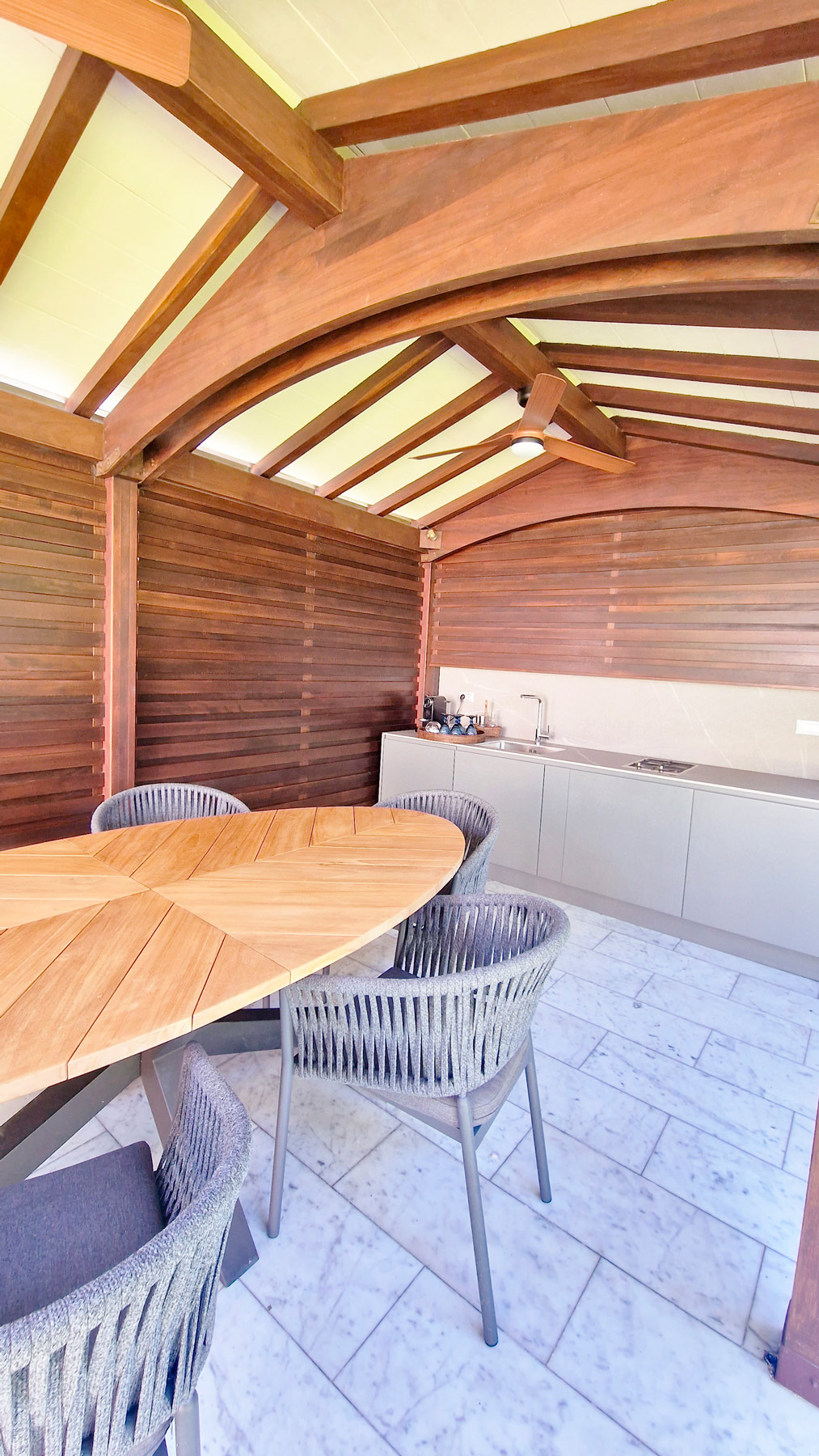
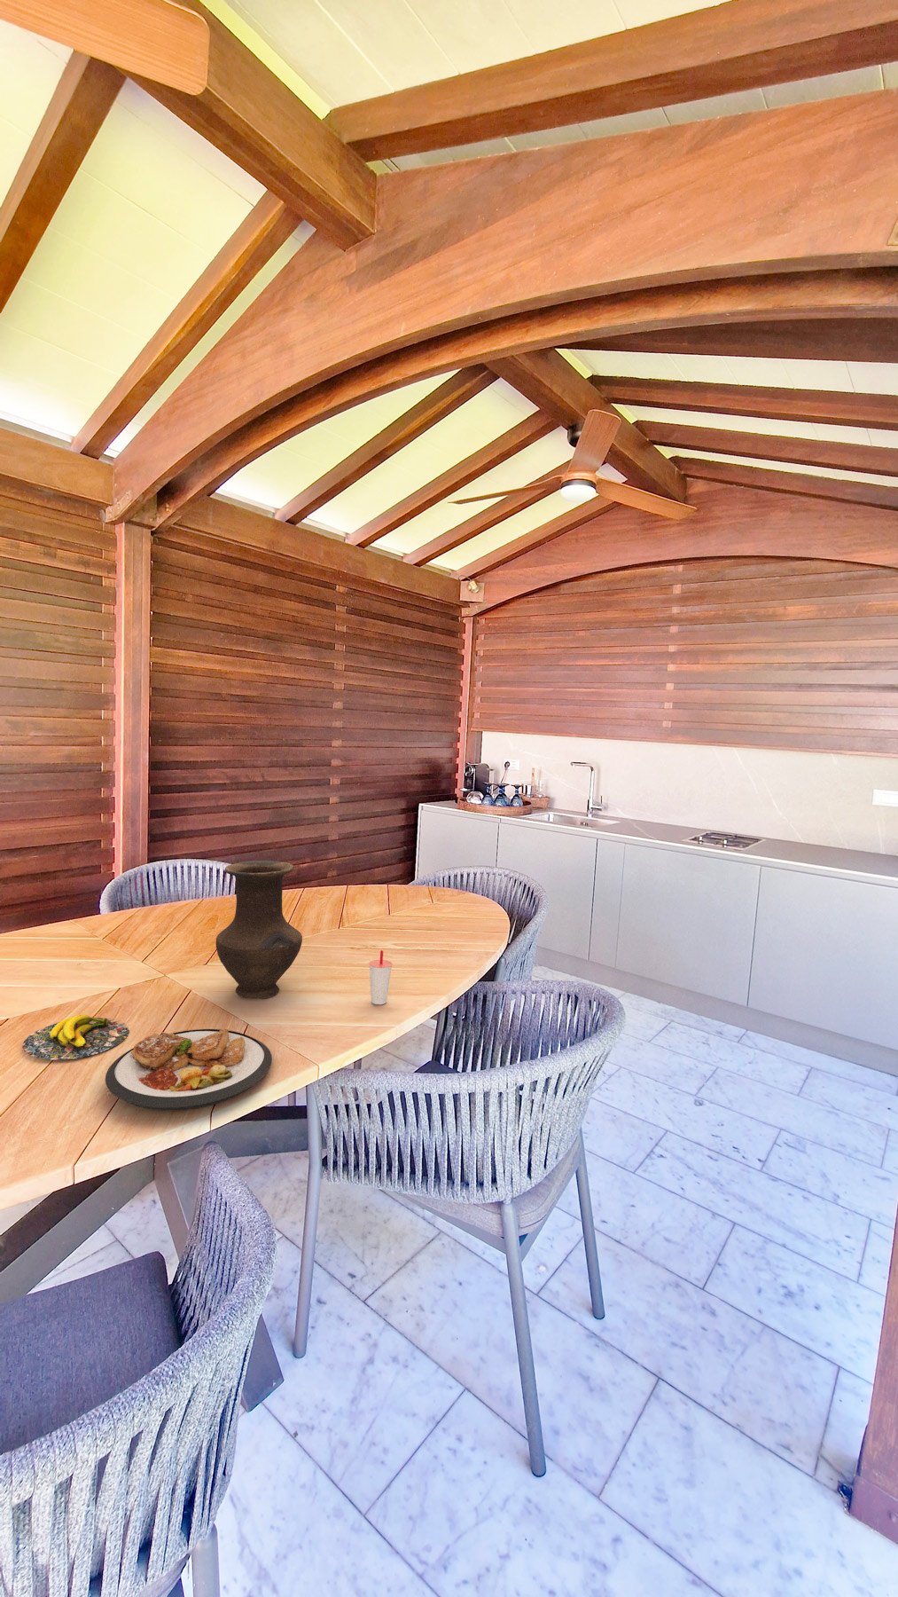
+ banana [21,1015,130,1061]
+ cup [368,950,394,1005]
+ vase [215,860,304,999]
+ plate [104,1029,273,1112]
